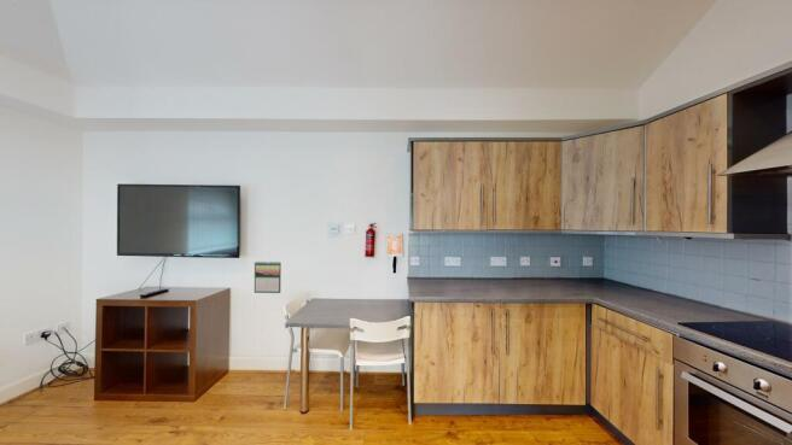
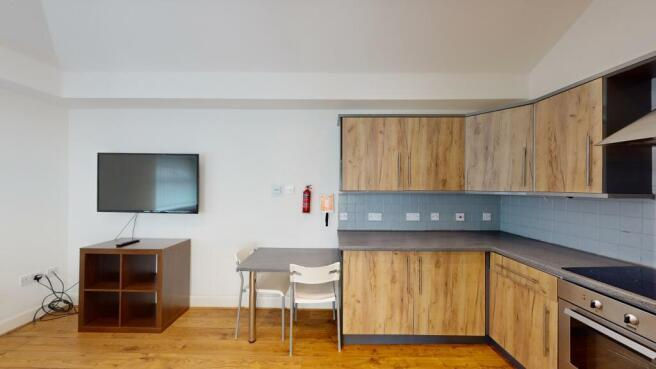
- calendar [254,260,283,294]
